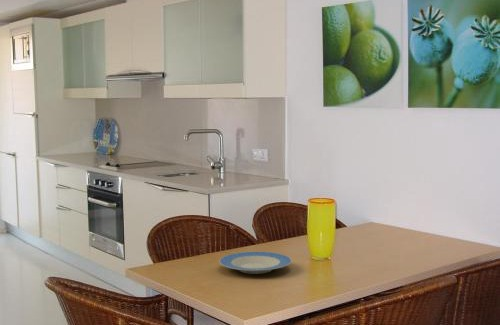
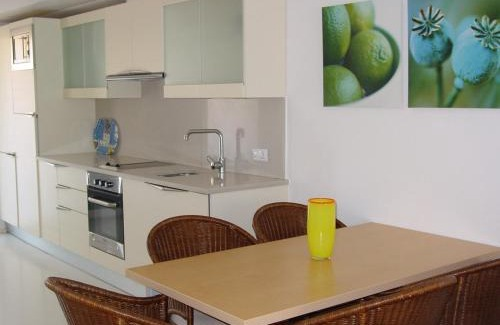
- plate [218,251,292,275]
